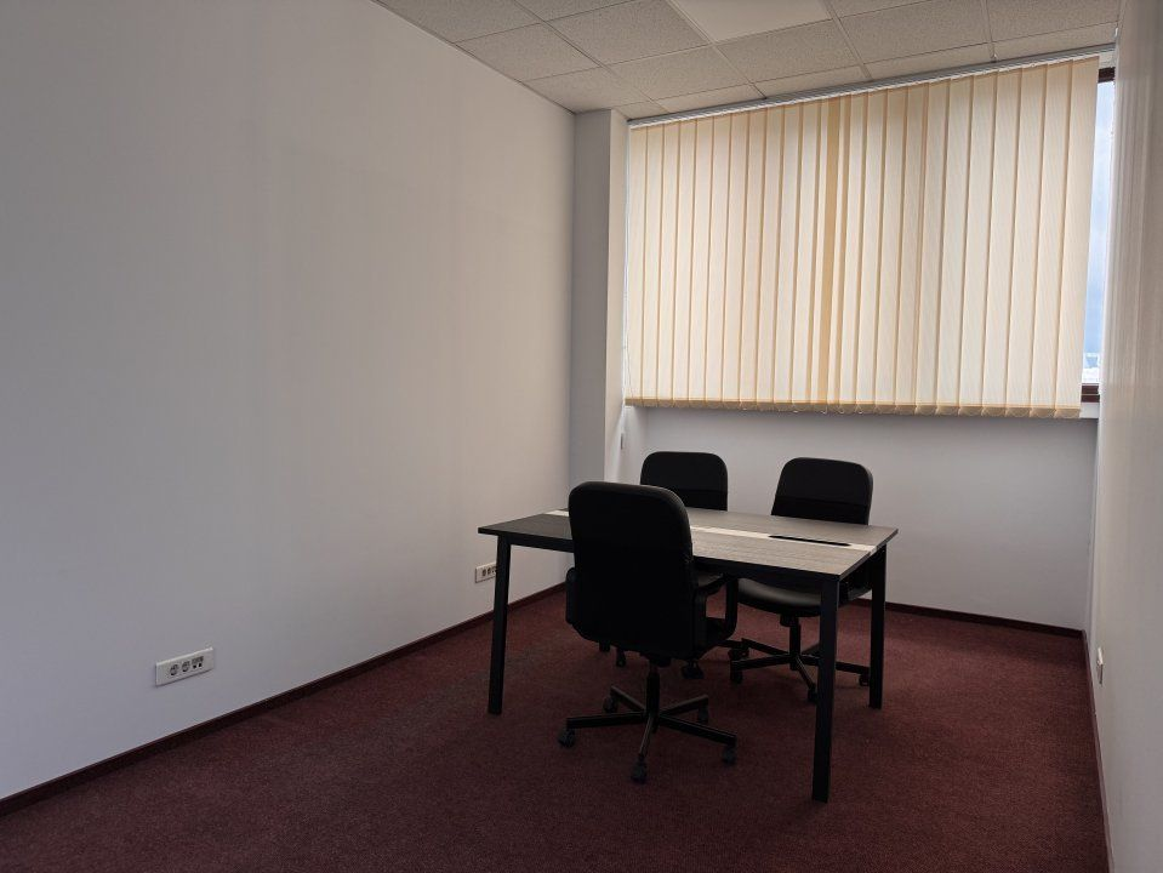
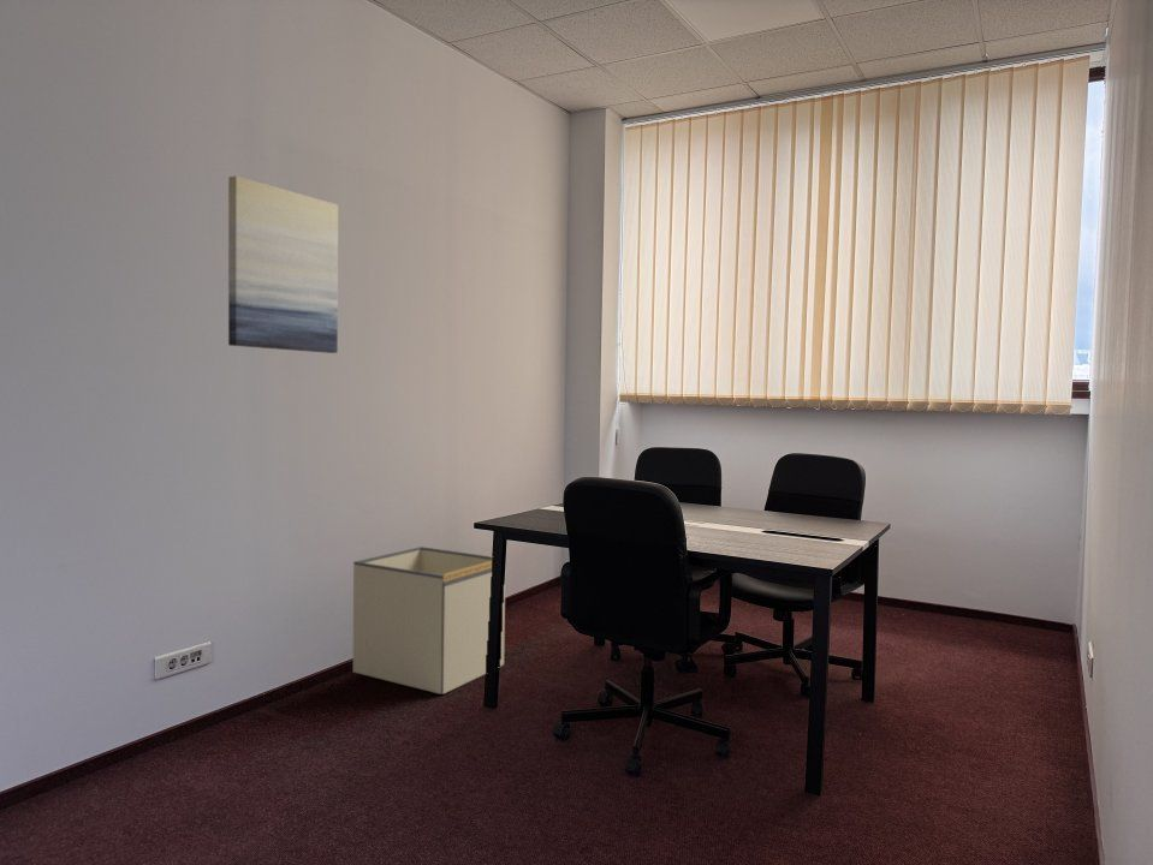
+ storage bin [352,545,506,696]
+ wall art [227,174,339,354]
